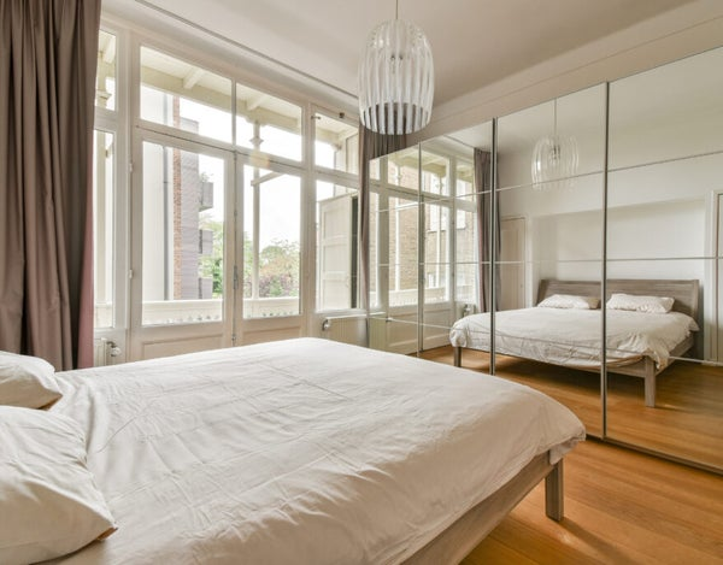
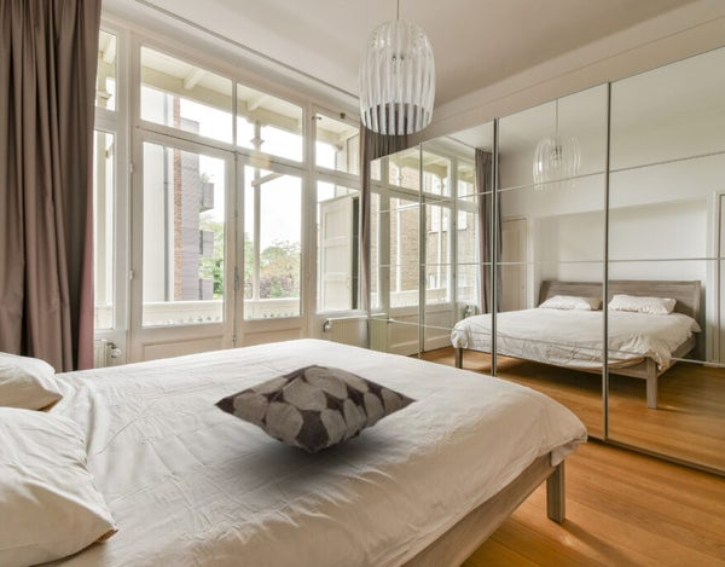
+ decorative pillow [211,363,420,456]
